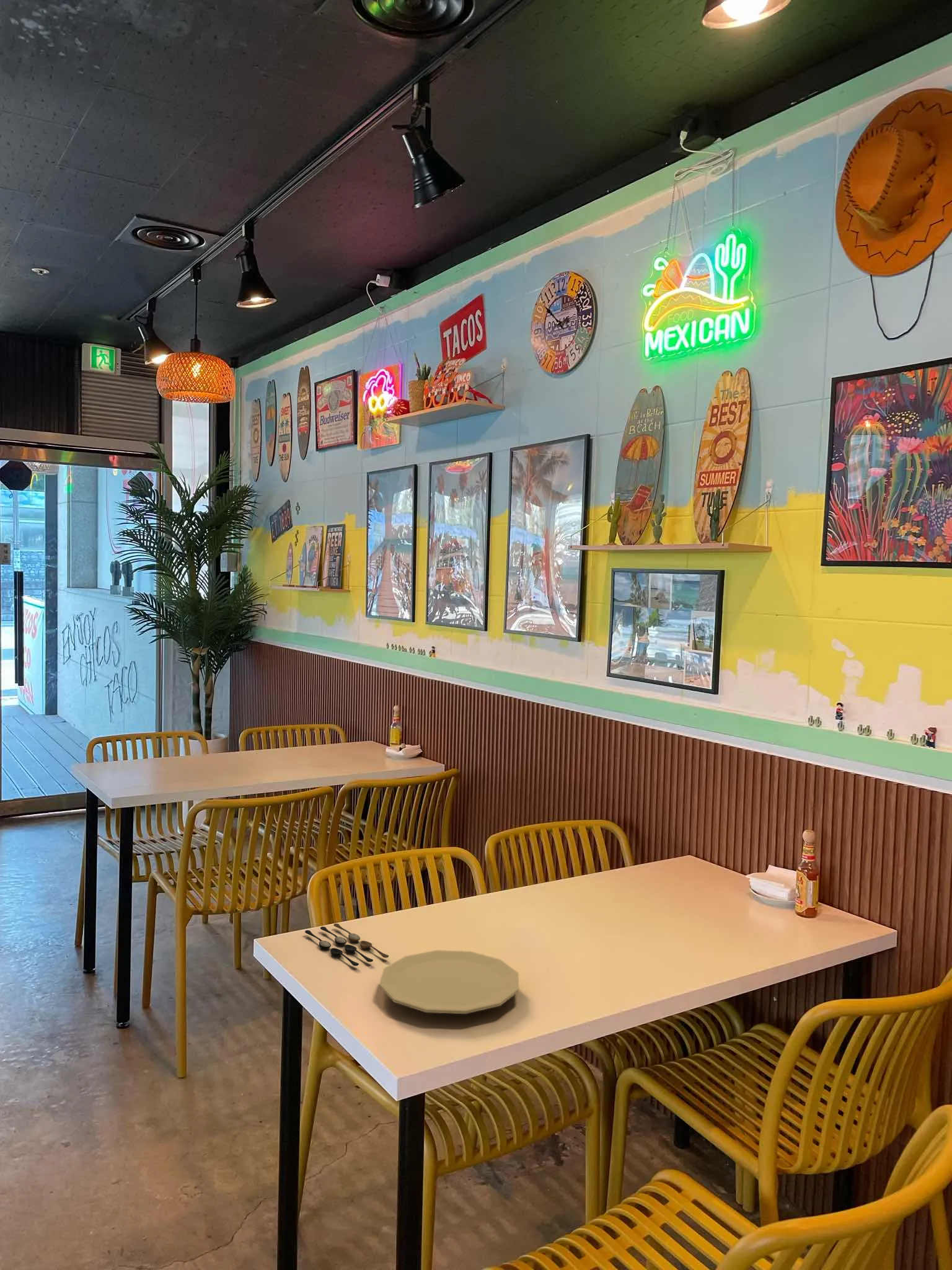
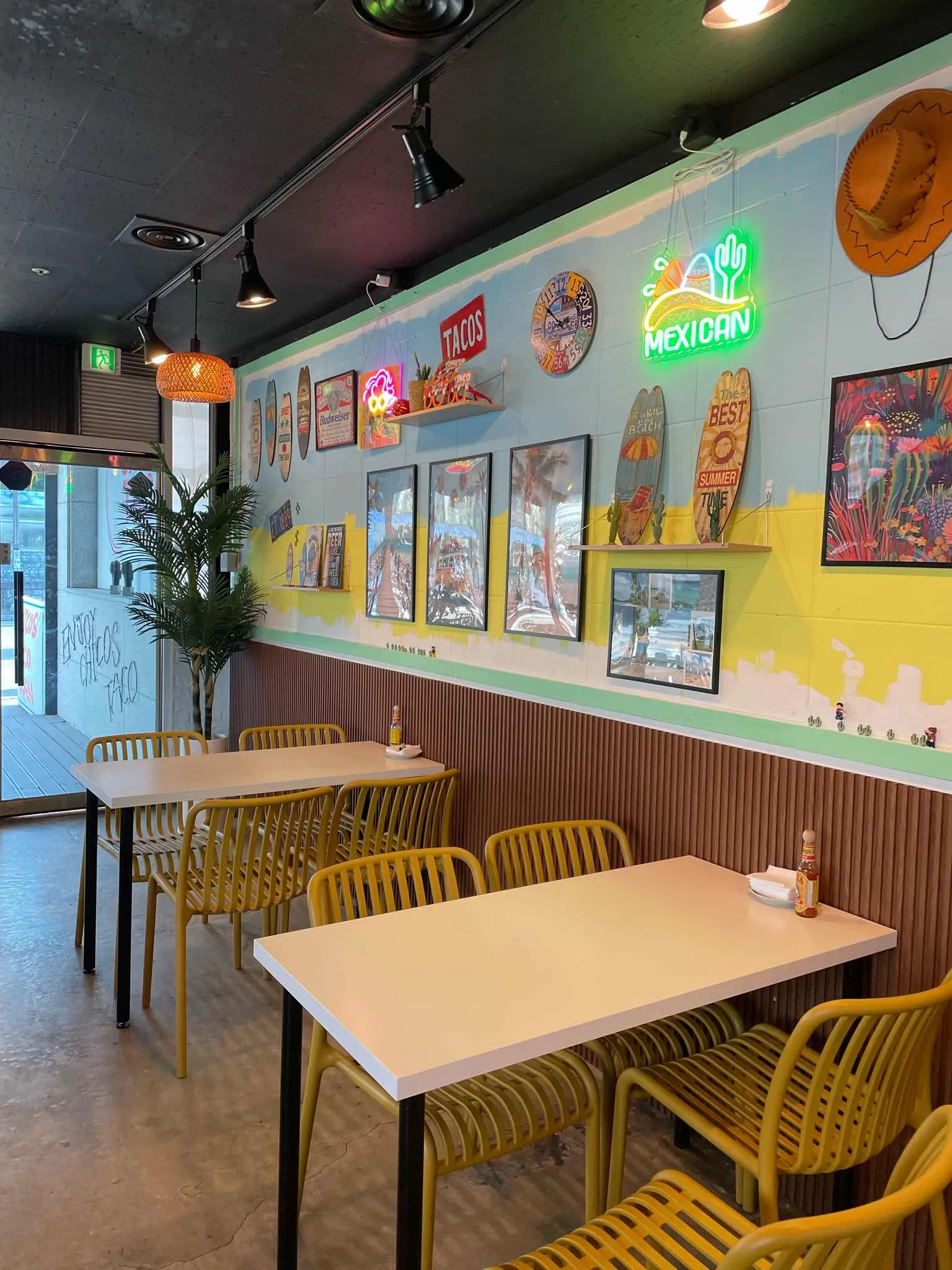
- plate [379,949,520,1015]
- spoon [304,923,389,966]
